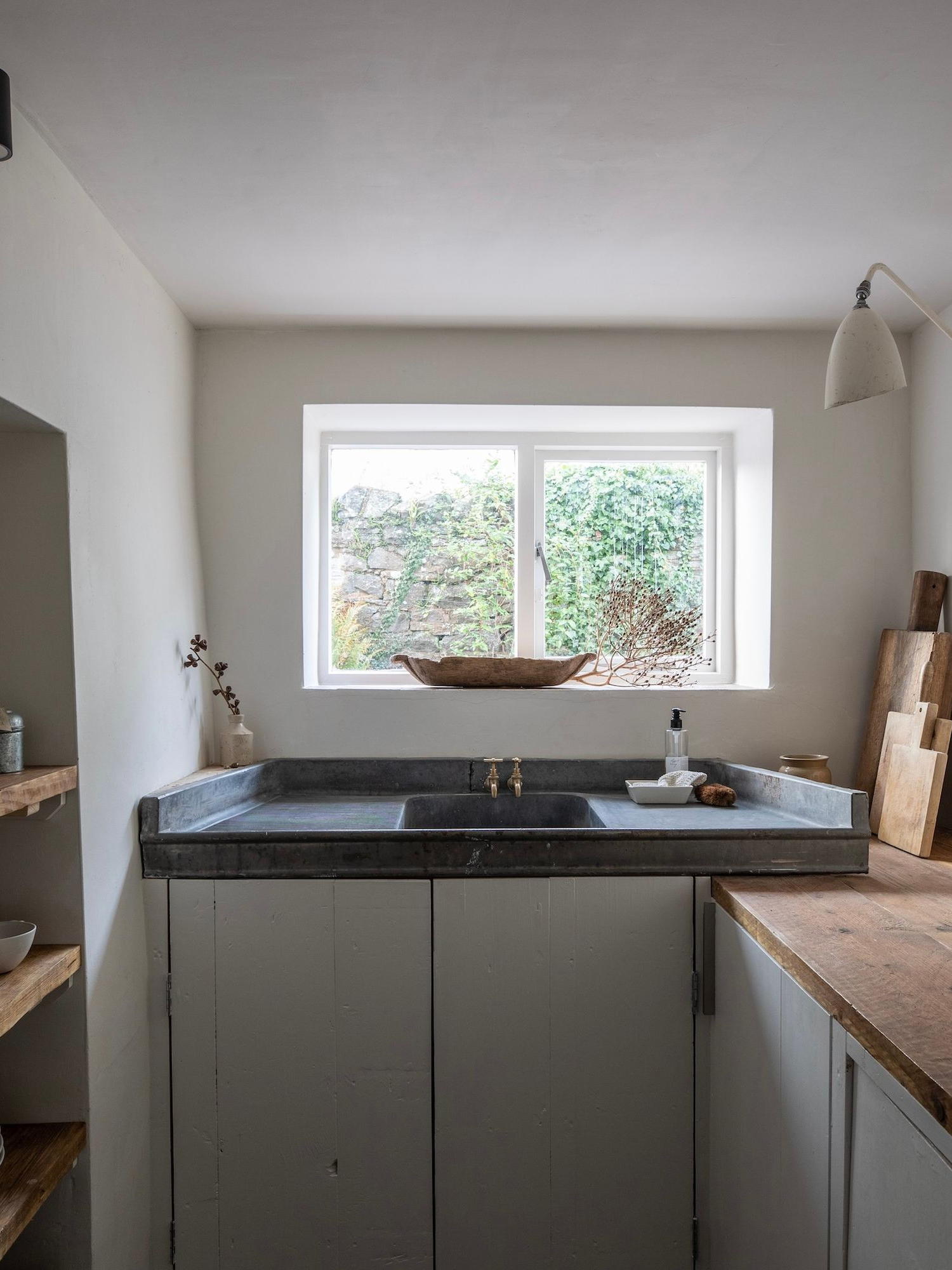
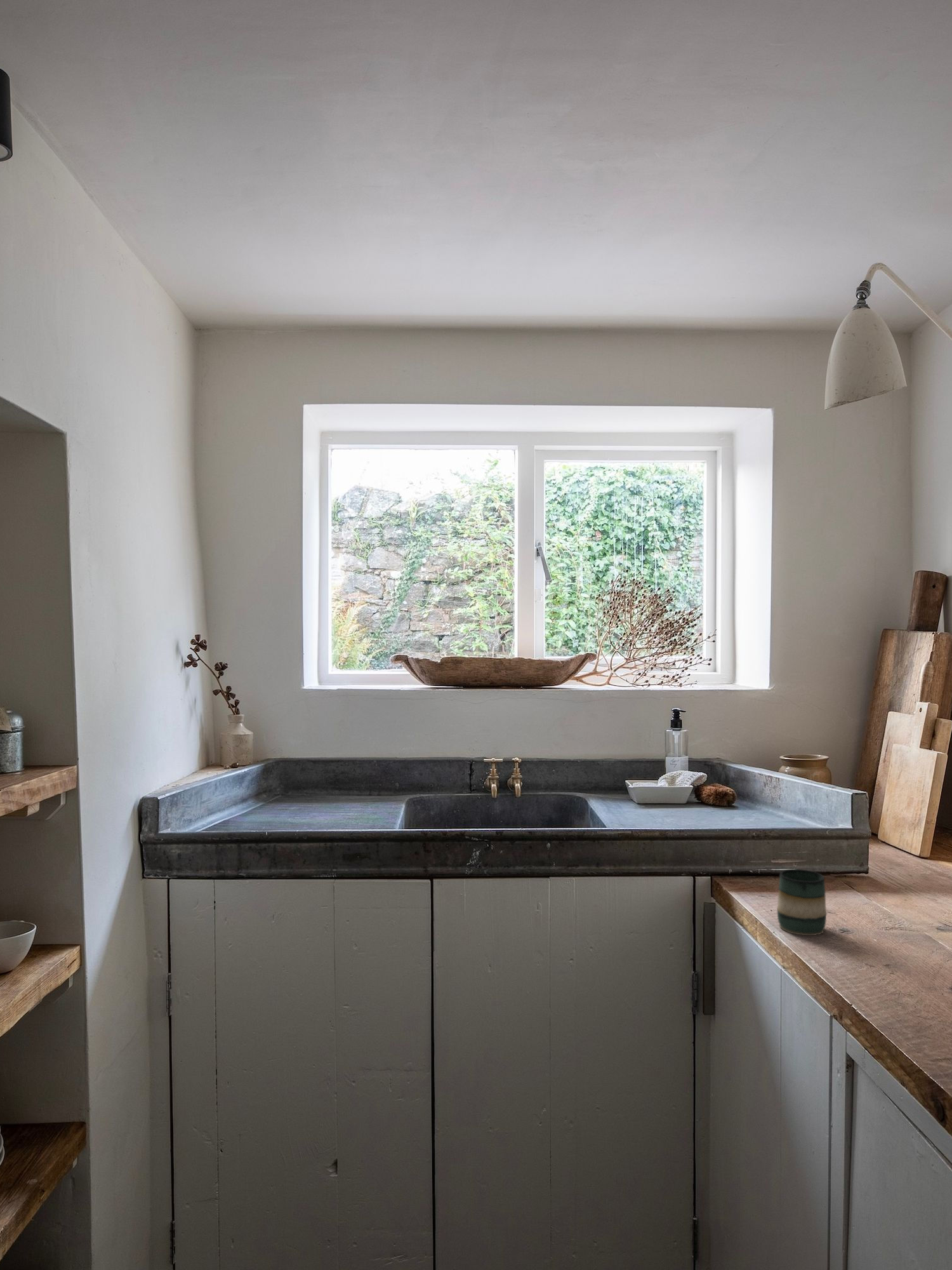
+ mug [776,868,828,936]
